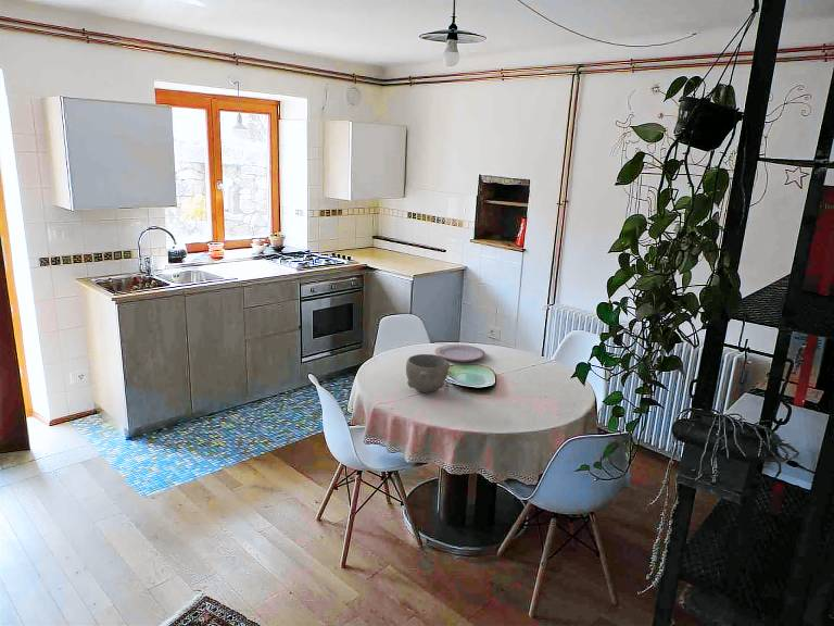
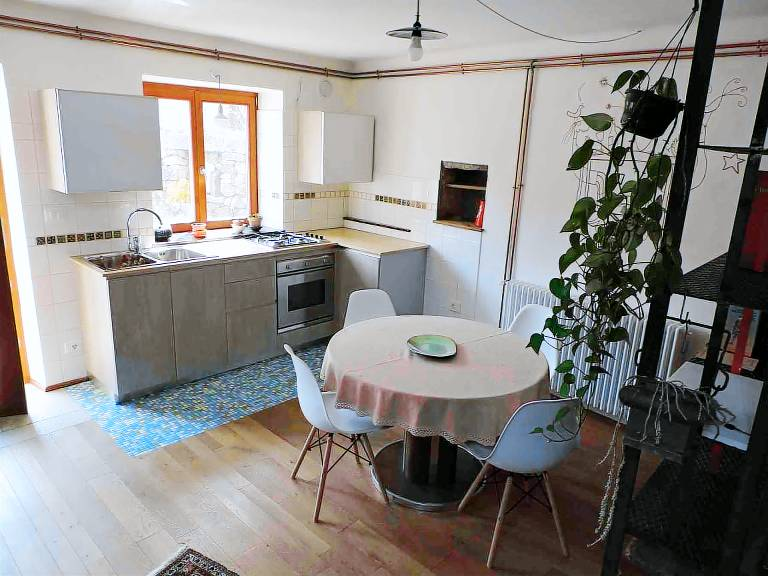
- bowl [405,353,451,393]
- plate [434,343,486,363]
